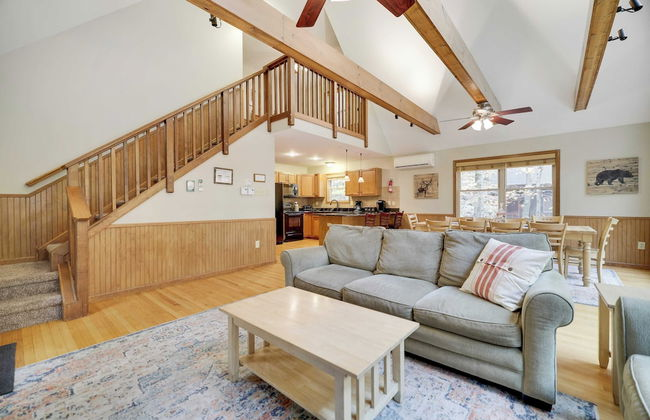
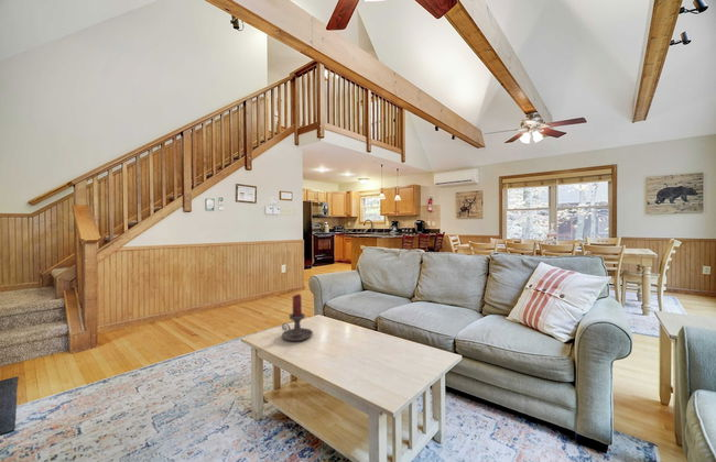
+ candle holder [281,294,314,342]
